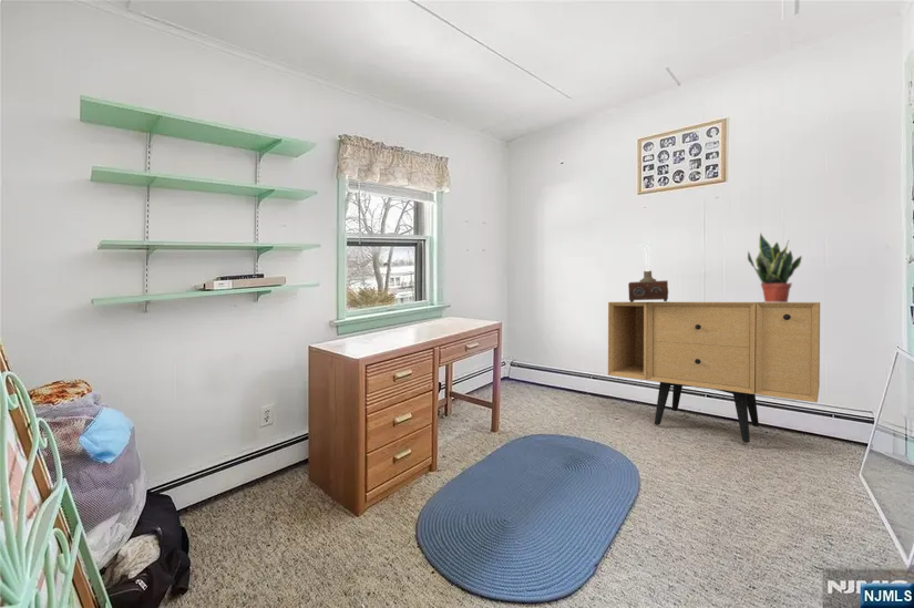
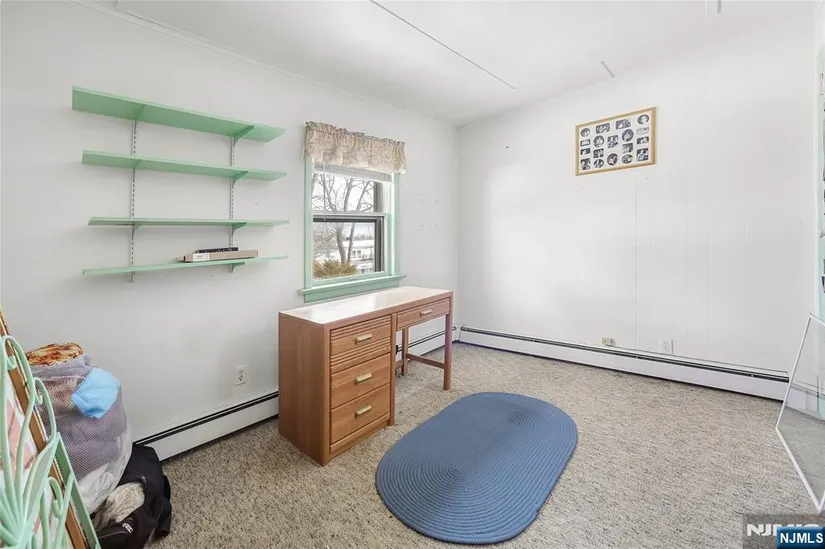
- sideboard [607,301,821,444]
- table lamp [627,240,669,302]
- potted plant [747,231,803,302]
